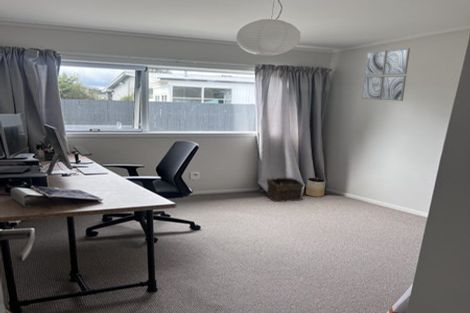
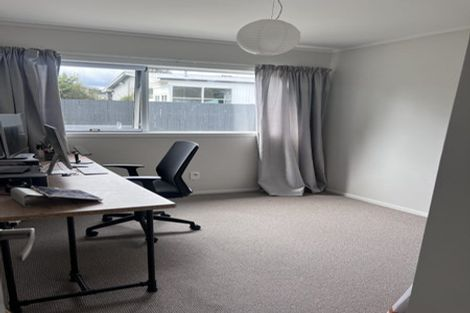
- planter [305,177,326,198]
- wall art [361,47,411,102]
- basket [266,177,304,203]
